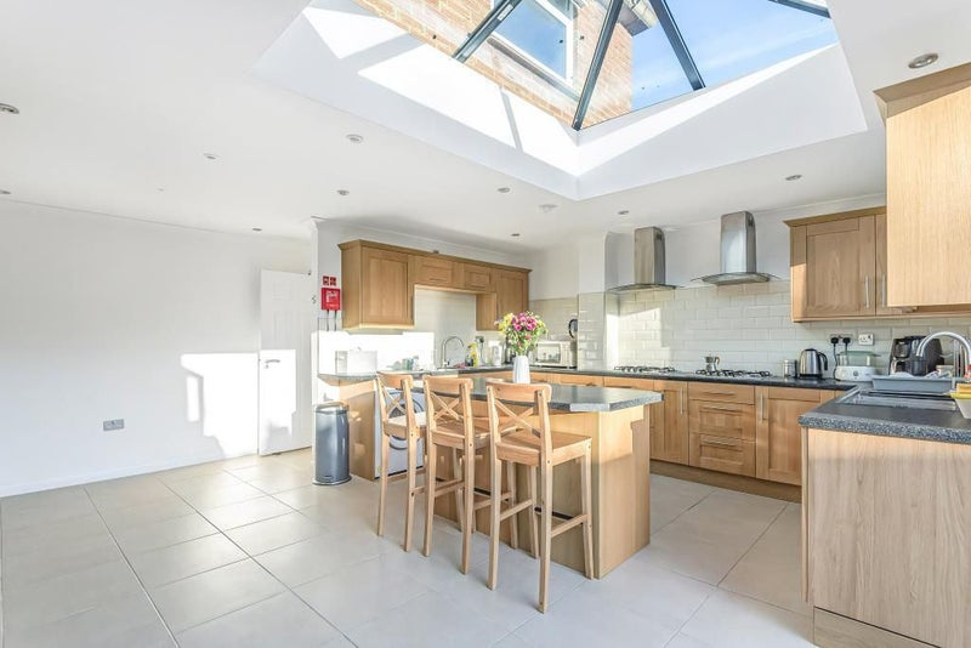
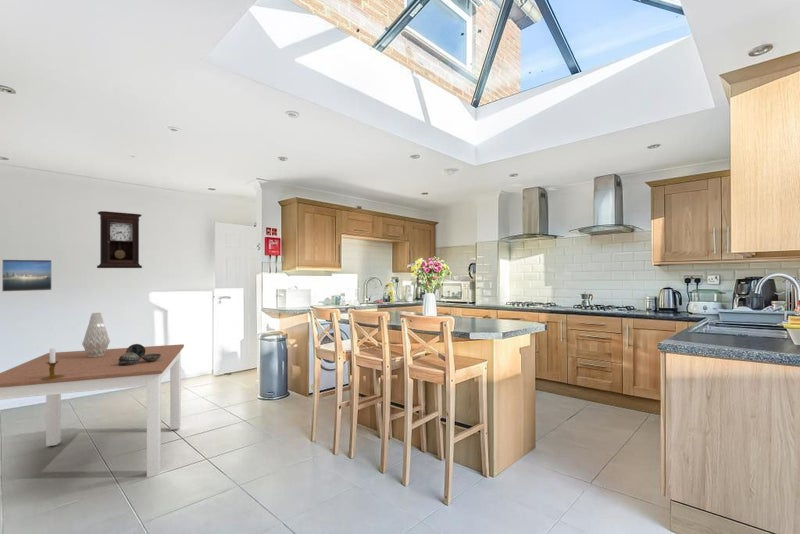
+ vase [81,312,111,357]
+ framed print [1,258,53,293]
+ pendulum clock [96,210,143,269]
+ dining table [0,343,185,478]
+ decorative bowl [118,343,161,366]
+ candlestick [41,347,64,380]
